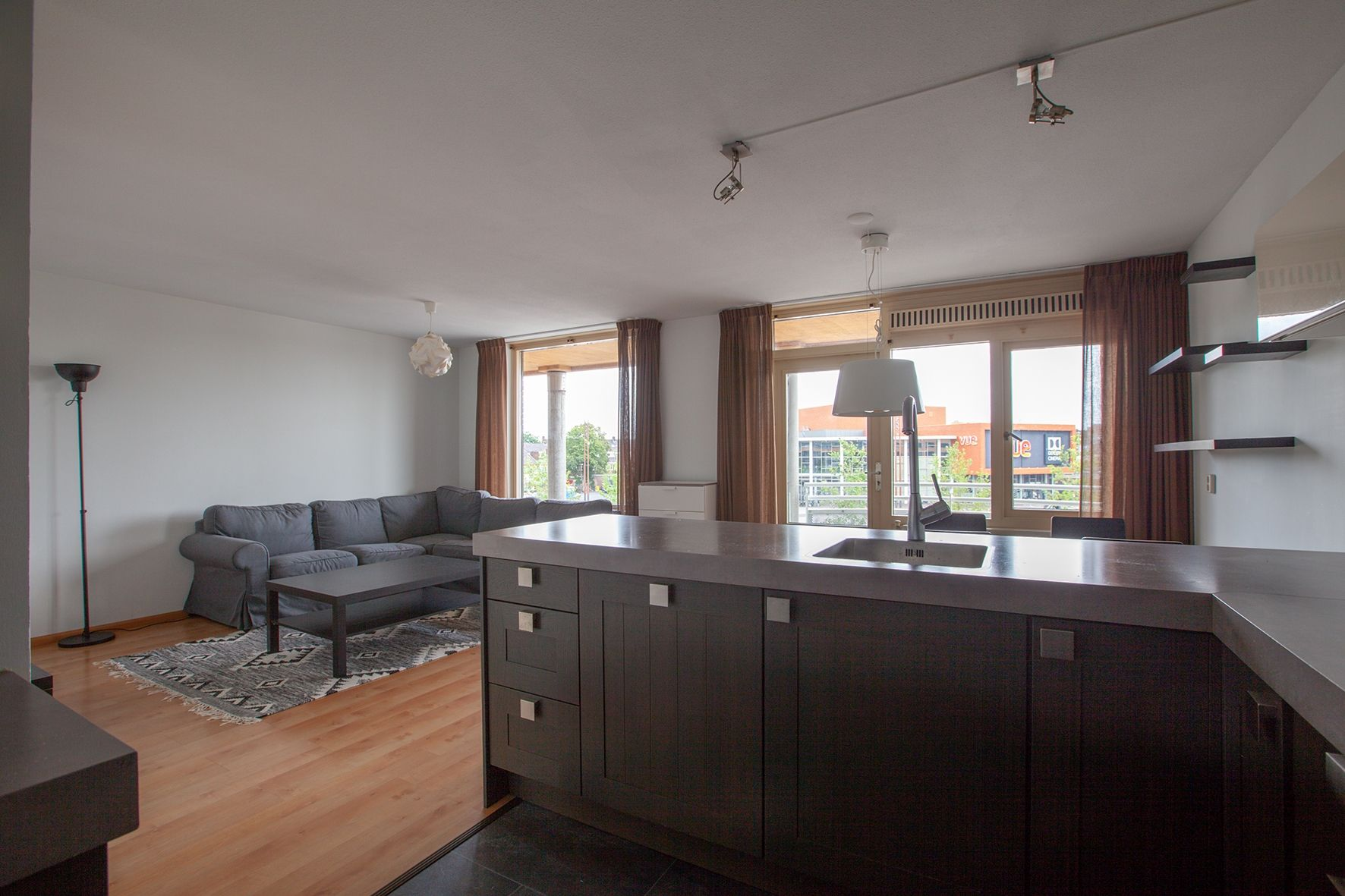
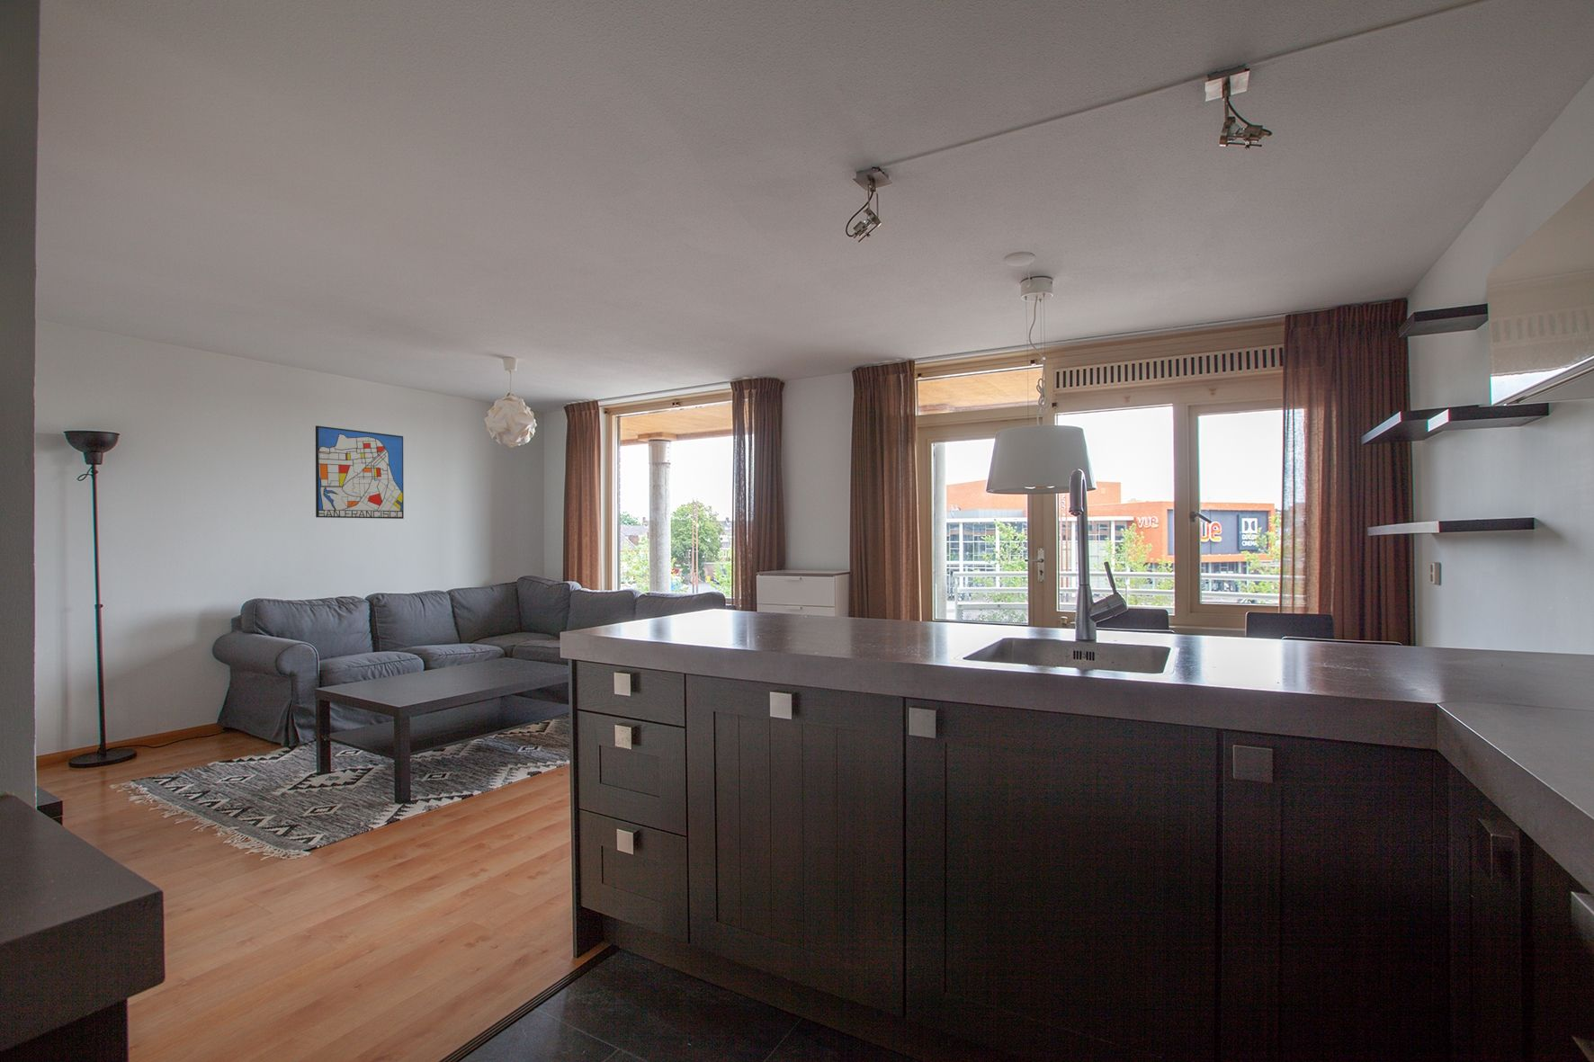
+ wall art [315,426,405,520]
